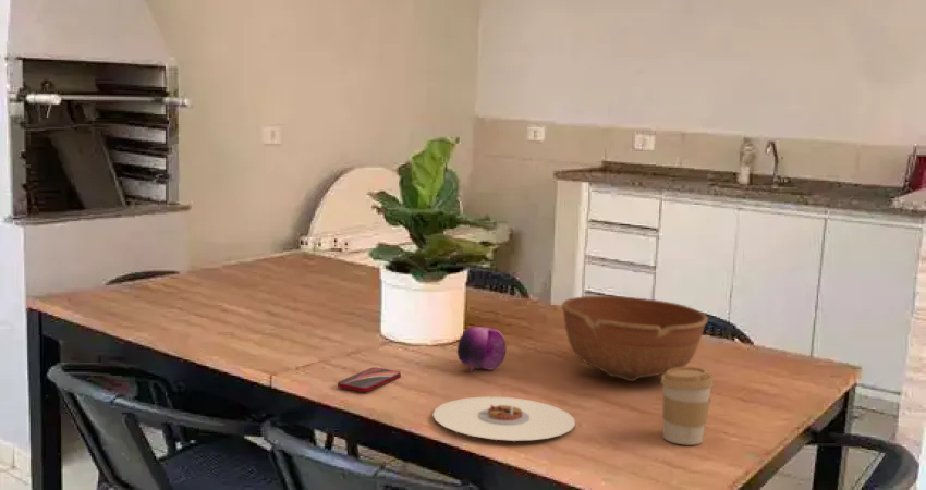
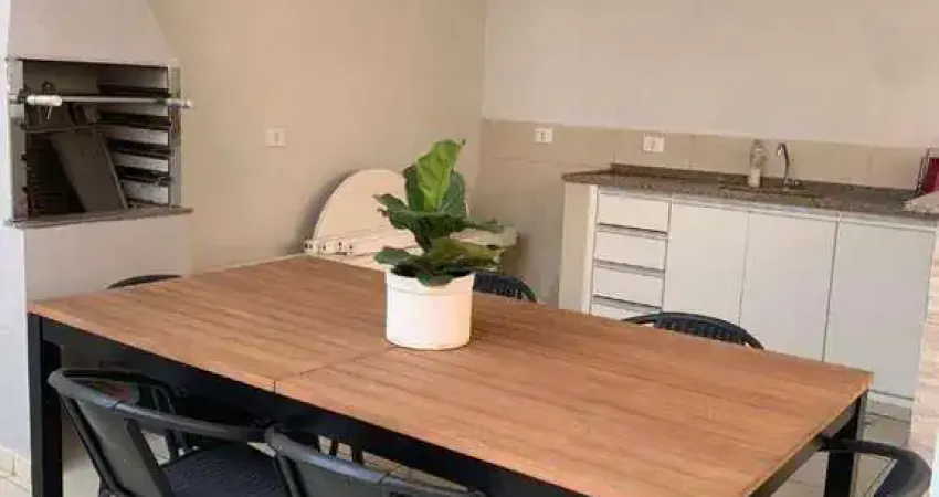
- coffee cup [660,366,715,446]
- plate [432,396,576,442]
- fruit [456,326,507,373]
- smartphone [337,366,402,393]
- bowl [561,295,709,382]
